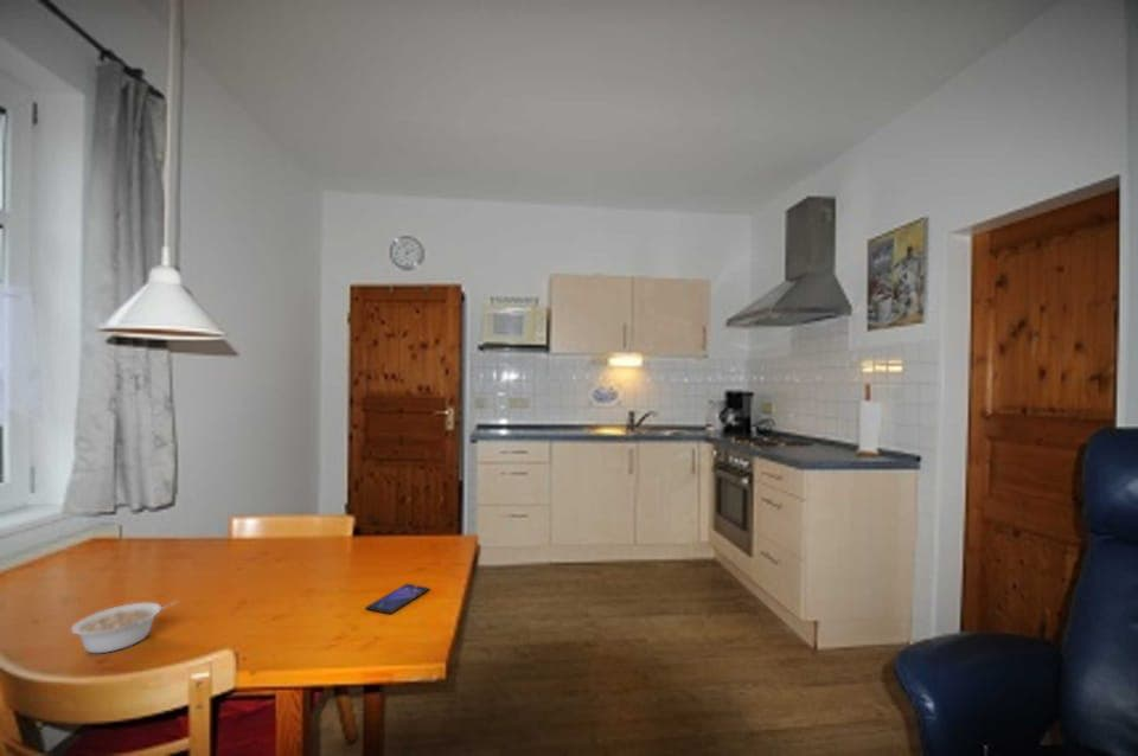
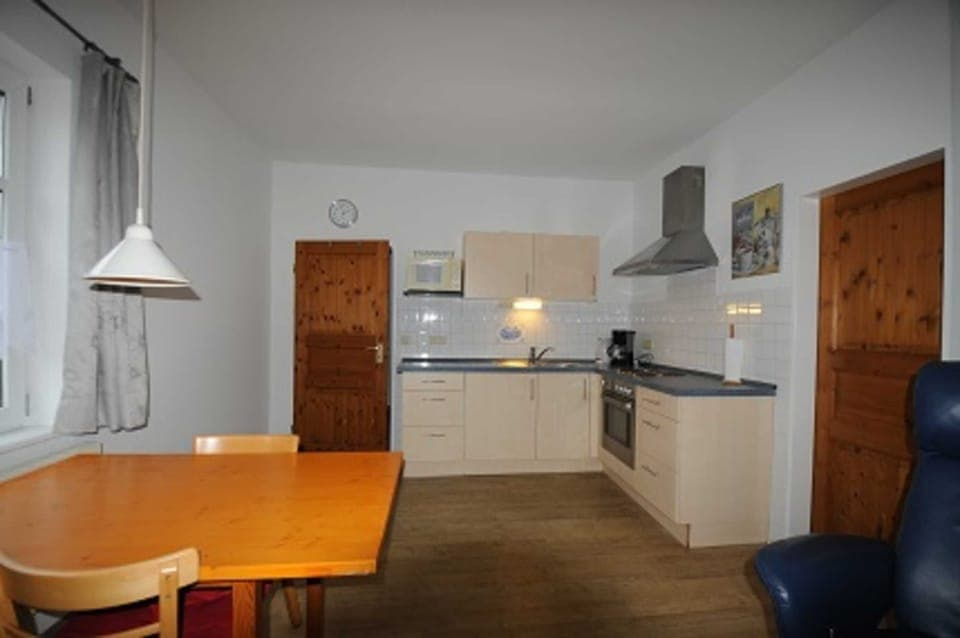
- smartphone [364,583,431,615]
- legume [70,600,179,654]
